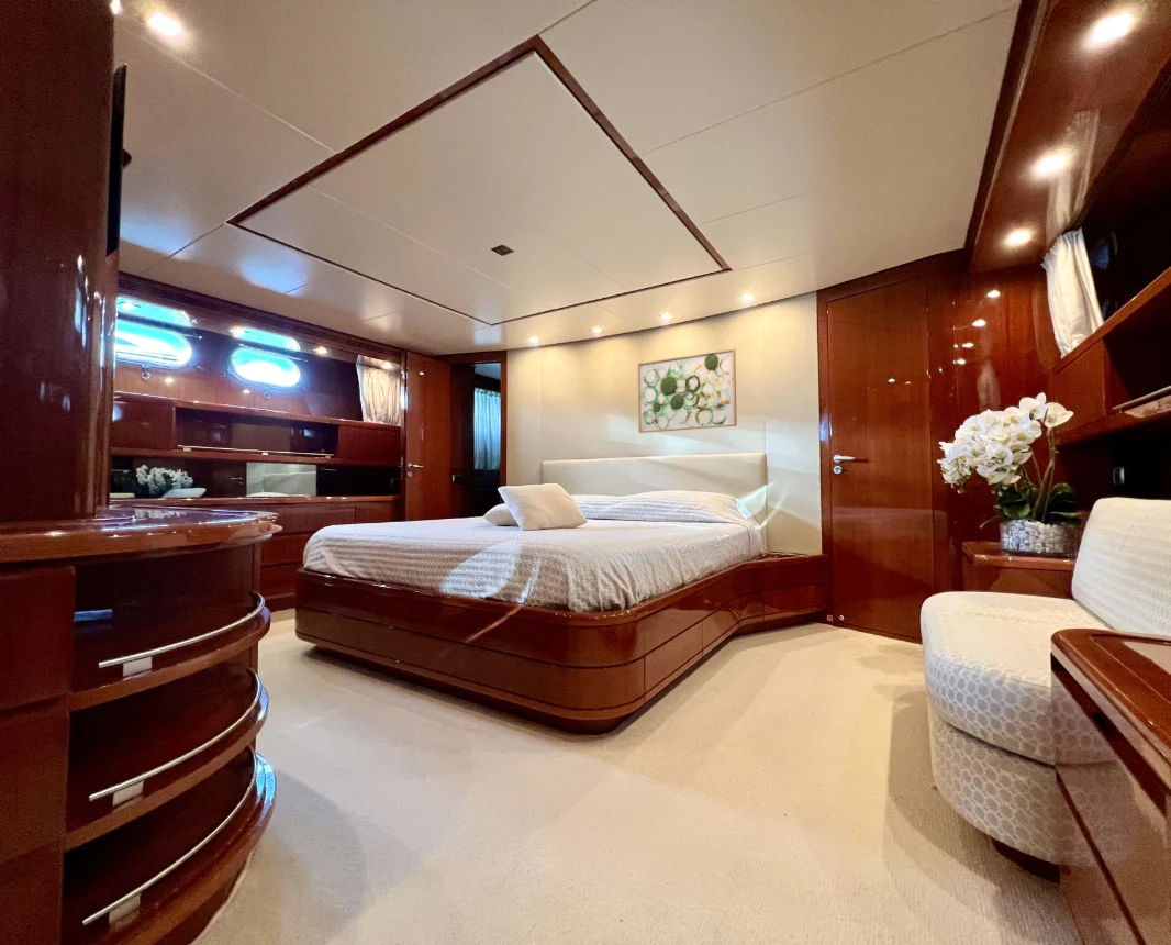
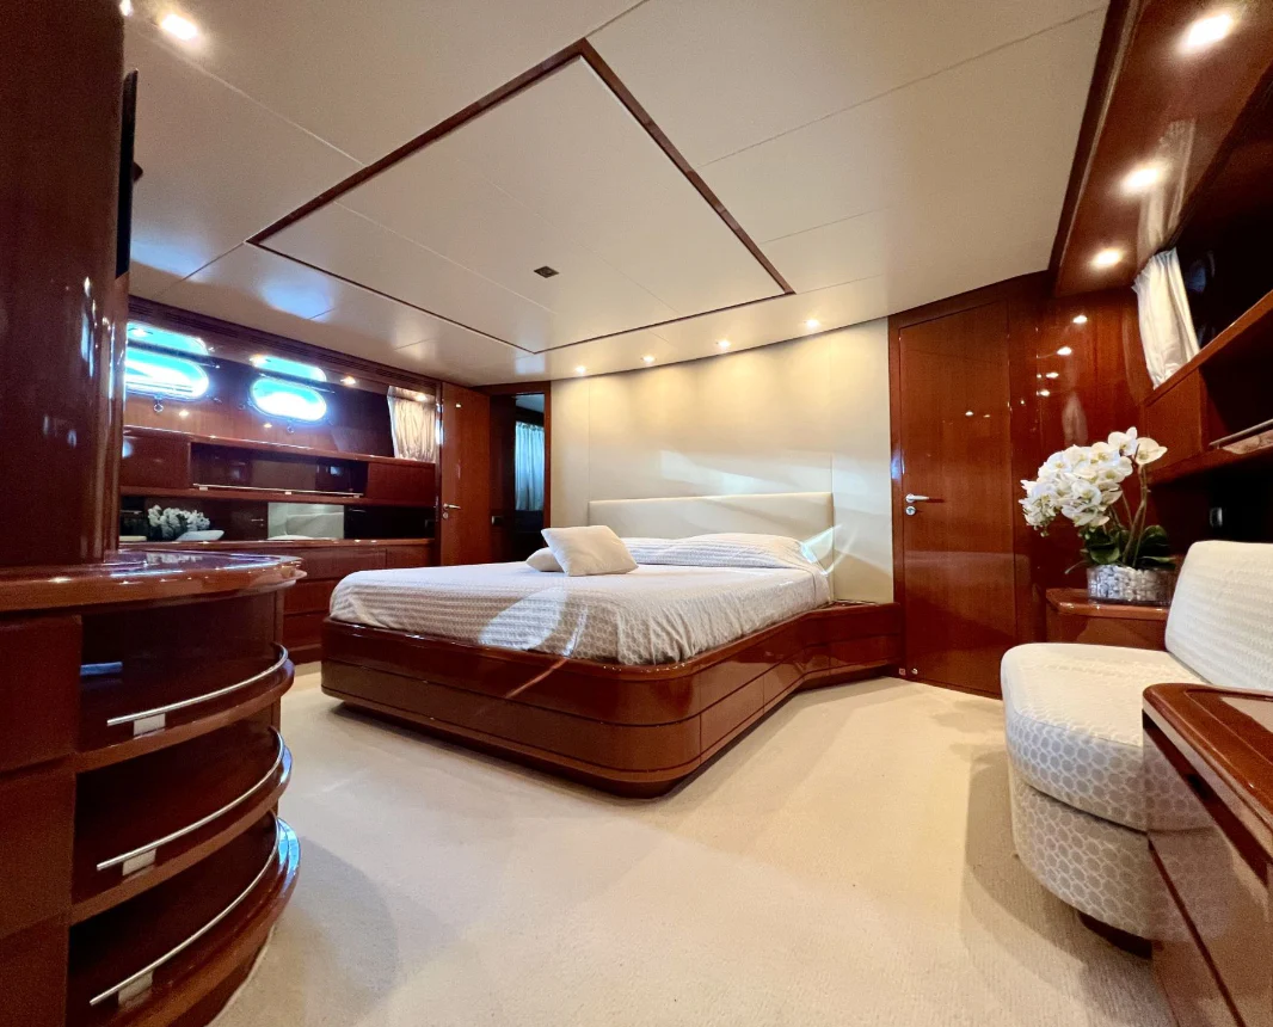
- wall art [637,347,738,434]
